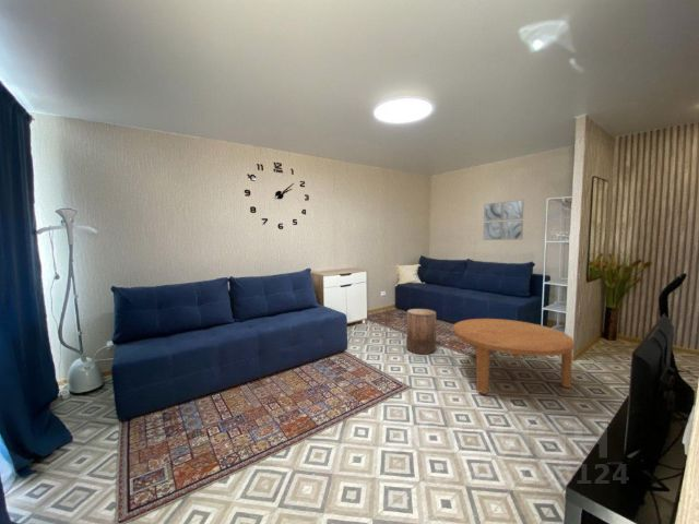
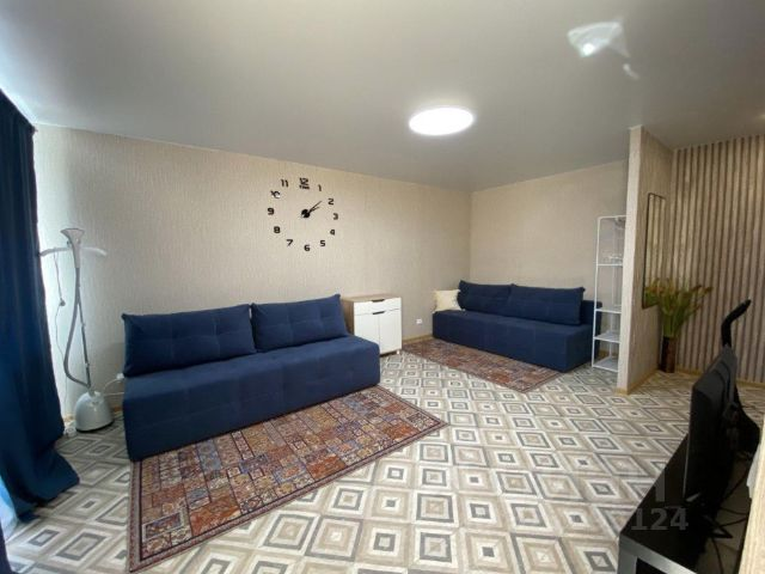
- stool [405,308,437,355]
- coffee table [452,318,576,395]
- wall art [483,199,525,241]
